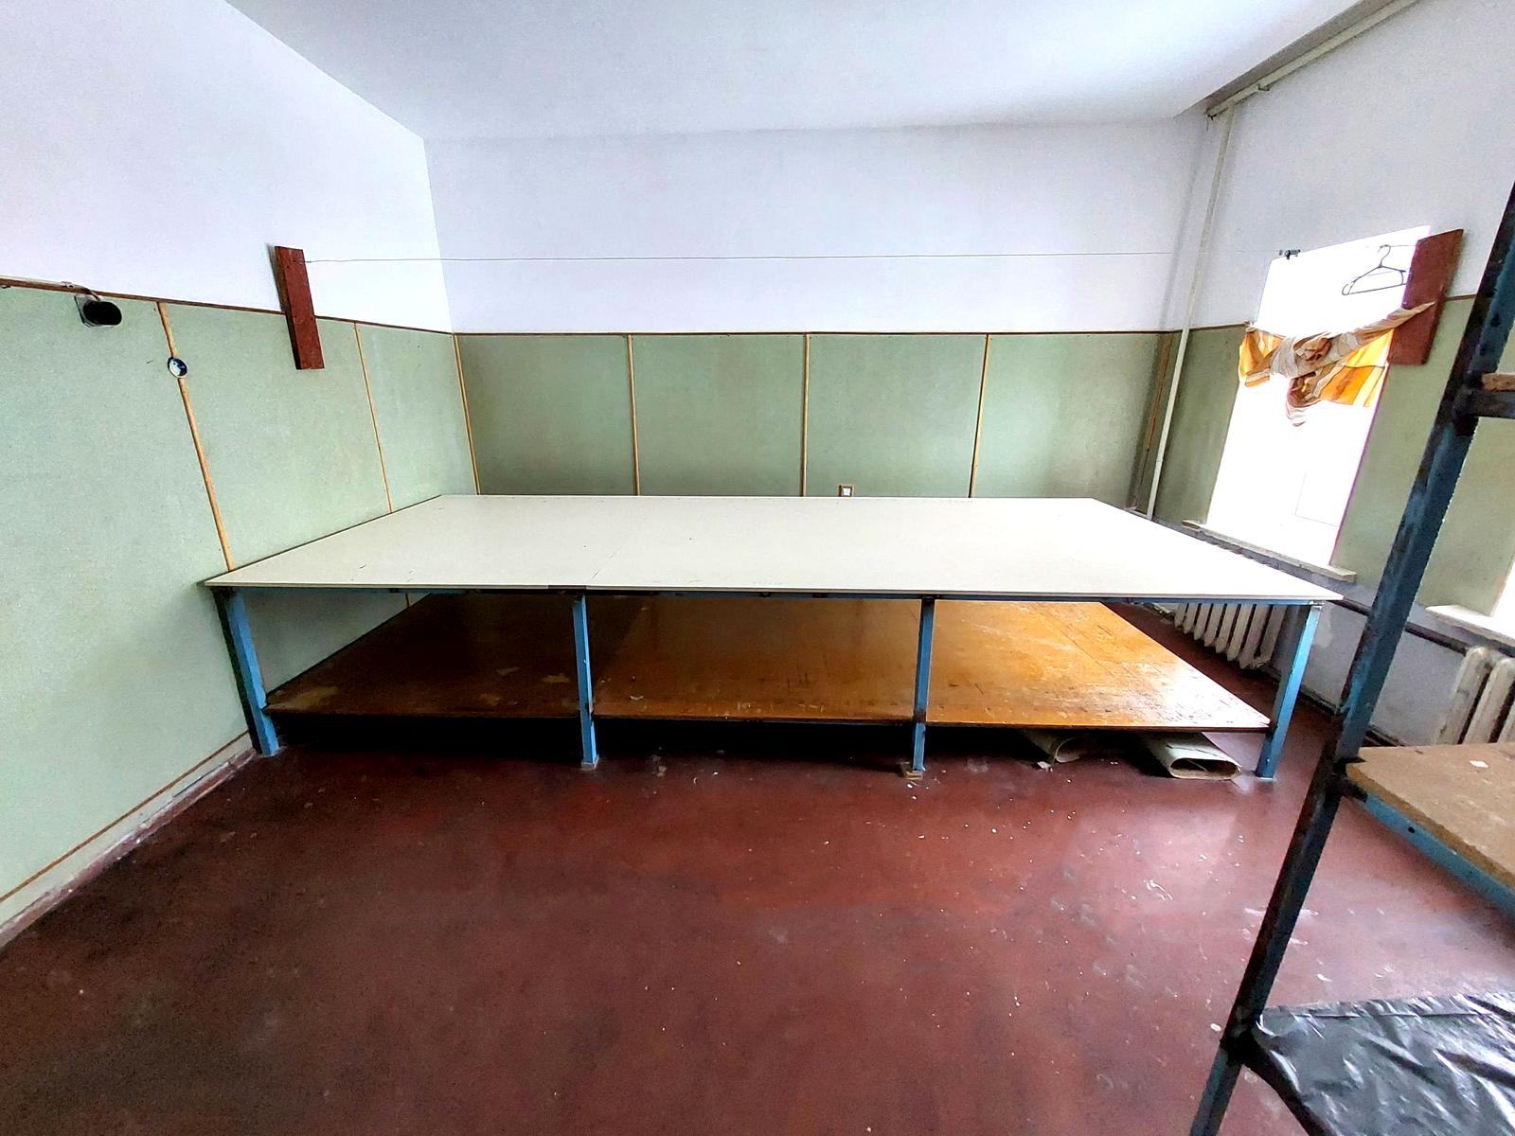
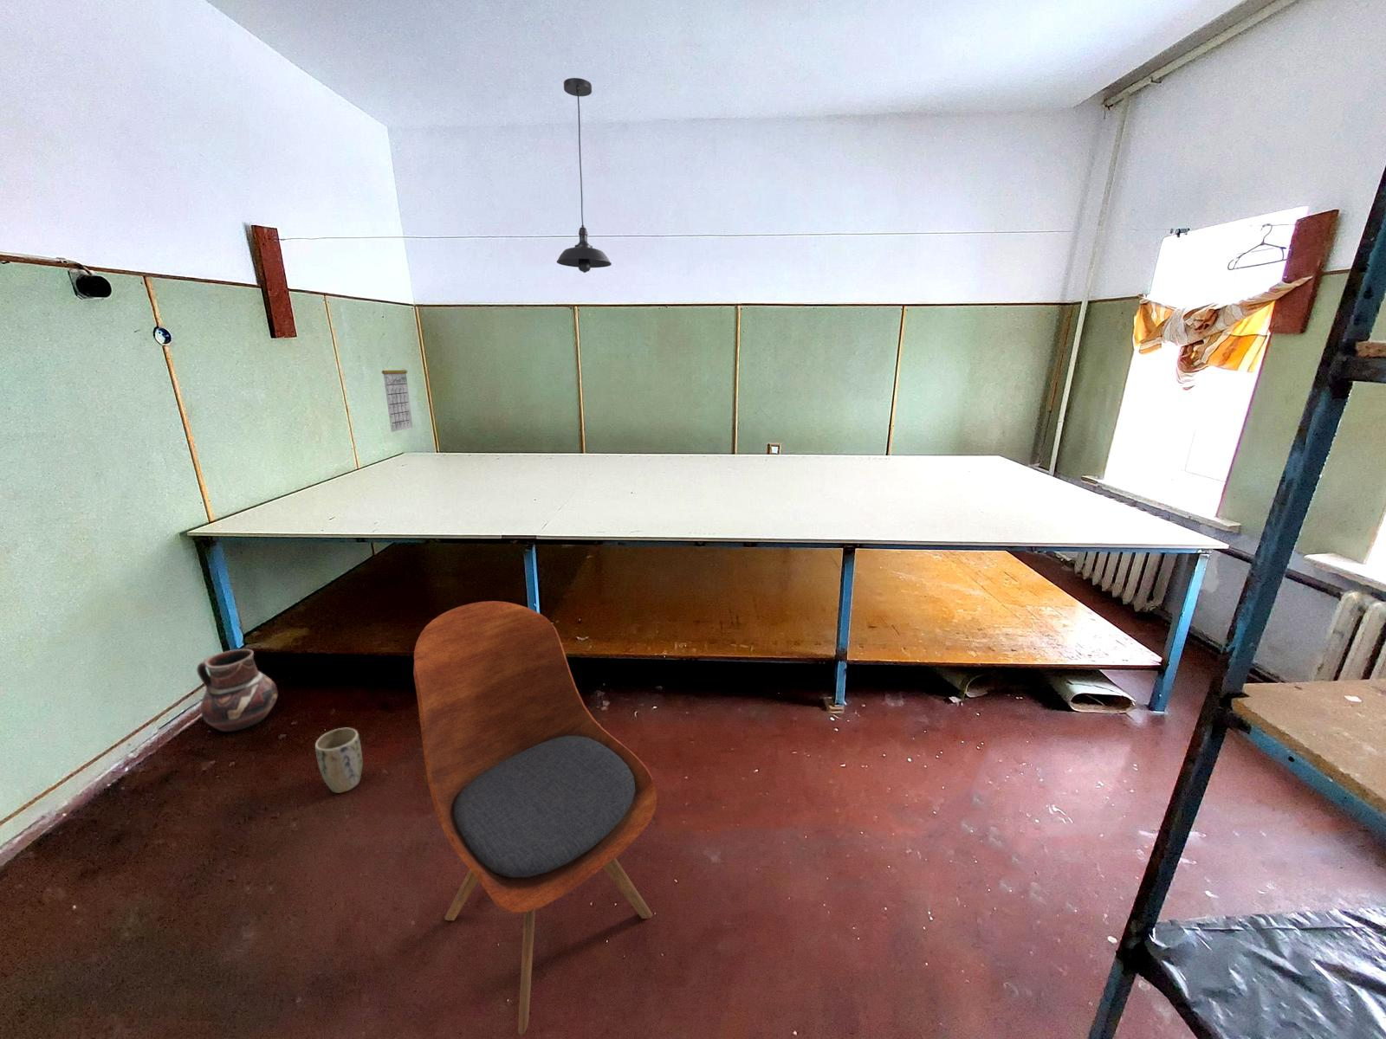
+ dining chair [413,600,657,1036]
+ plant pot [314,727,363,793]
+ light fixture [557,77,612,274]
+ ceramic pot [195,648,279,732]
+ calendar [381,358,414,433]
